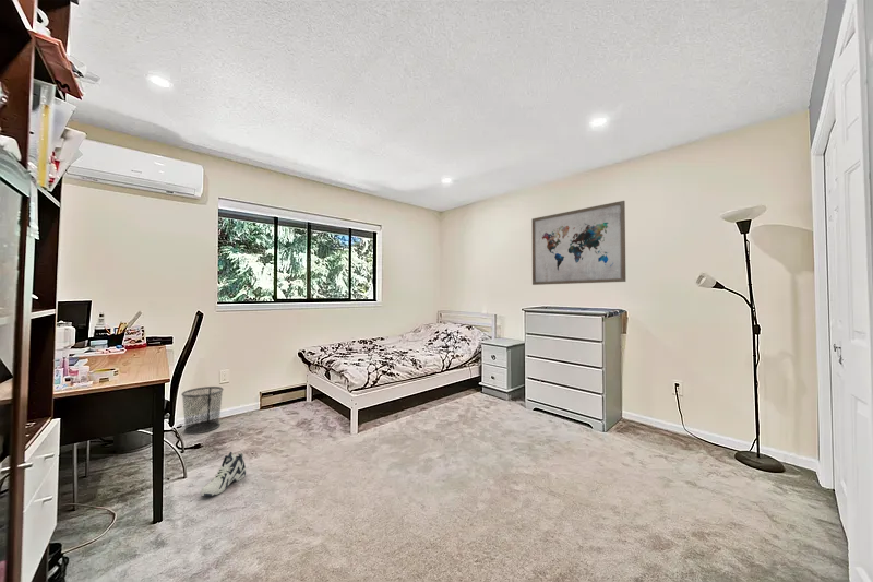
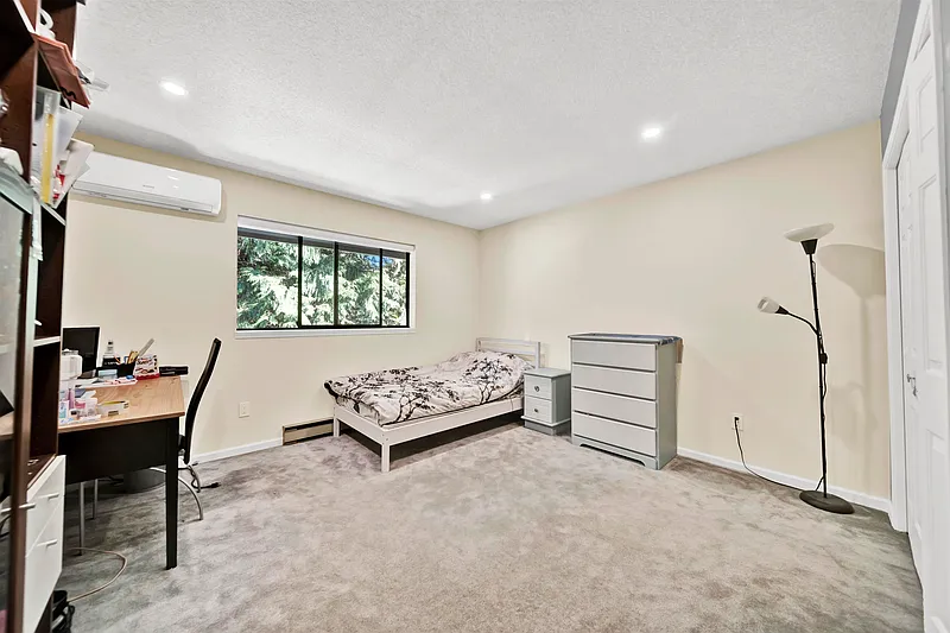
- sneaker [200,451,247,497]
- wall art [531,200,626,286]
- waste bin [180,385,225,435]
